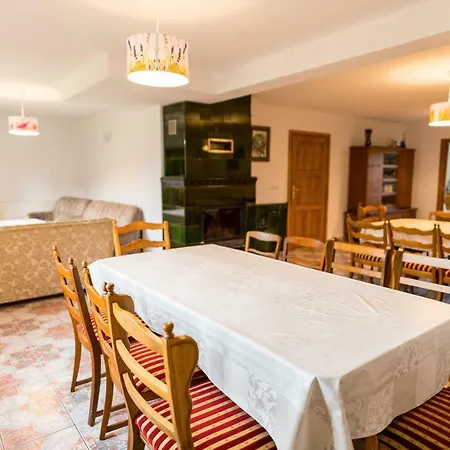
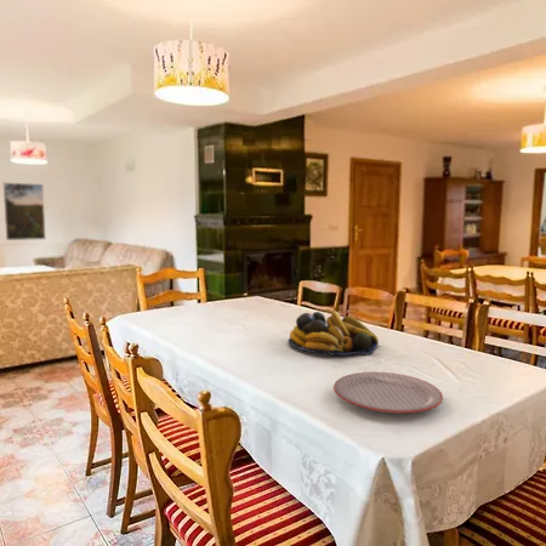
+ fruit bowl [286,309,380,357]
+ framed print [2,182,46,241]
+ plate [332,371,444,415]
